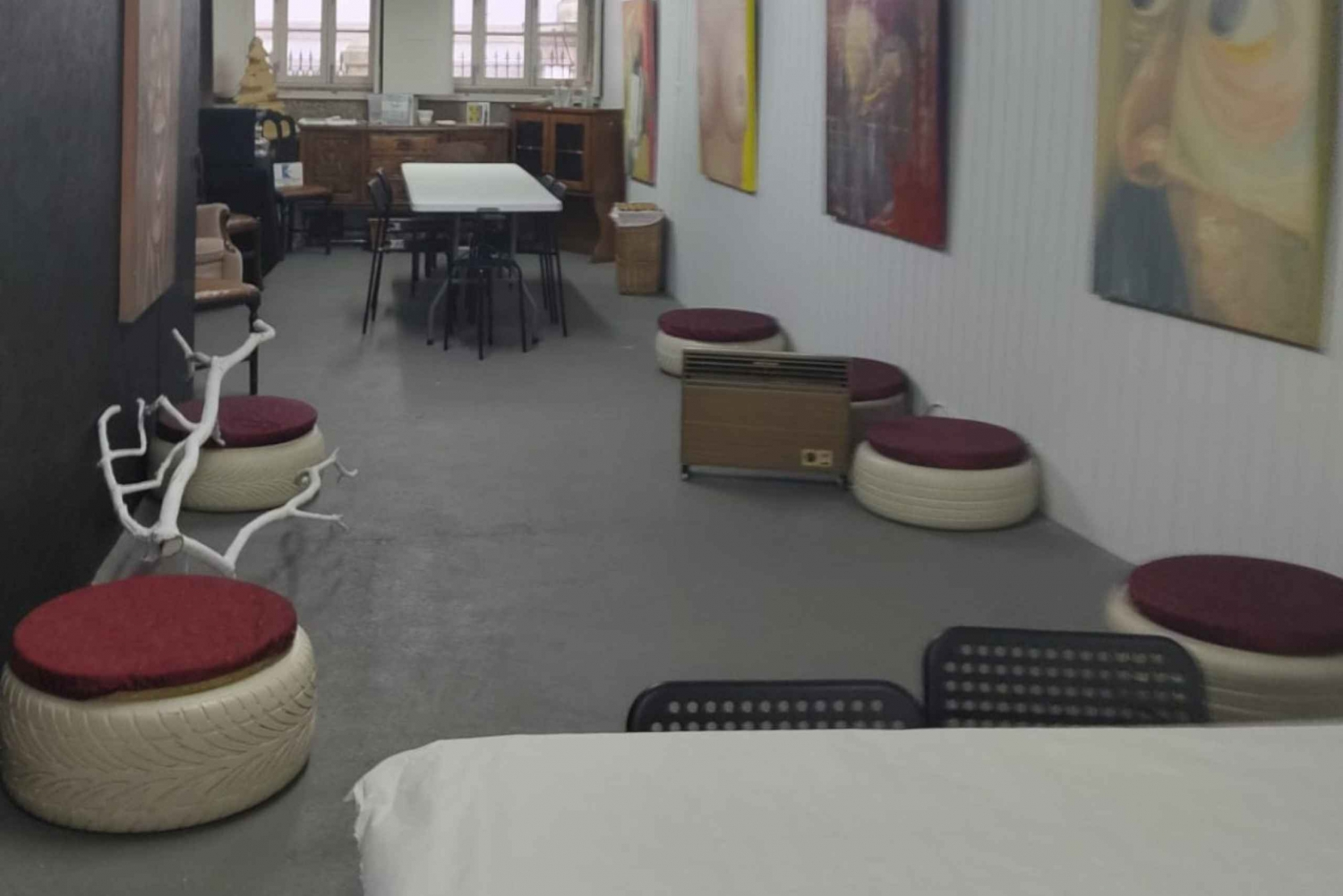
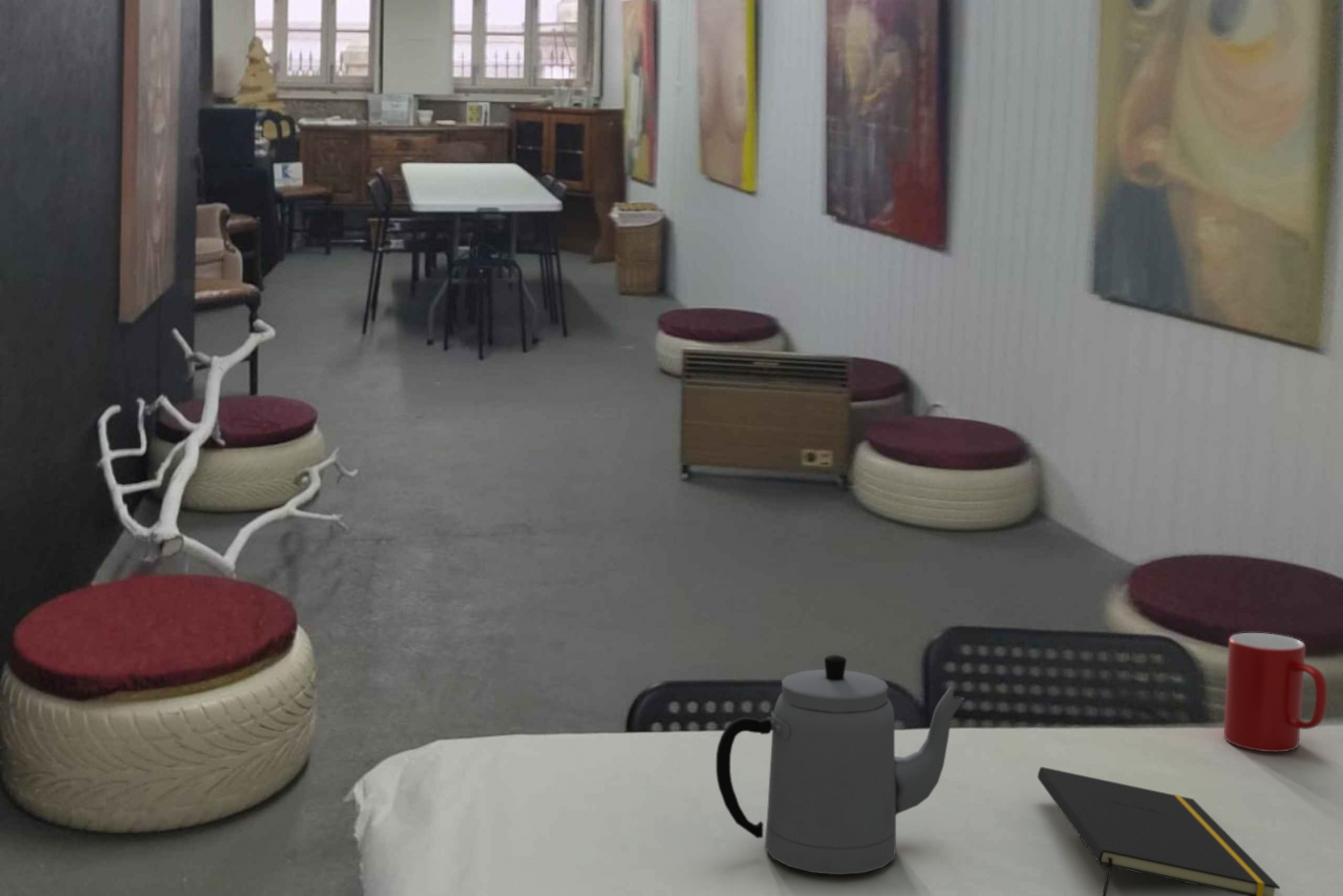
+ notepad [1037,766,1281,896]
+ teapot [715,653,965,875]
+ cup [1223,632,1328,753]
